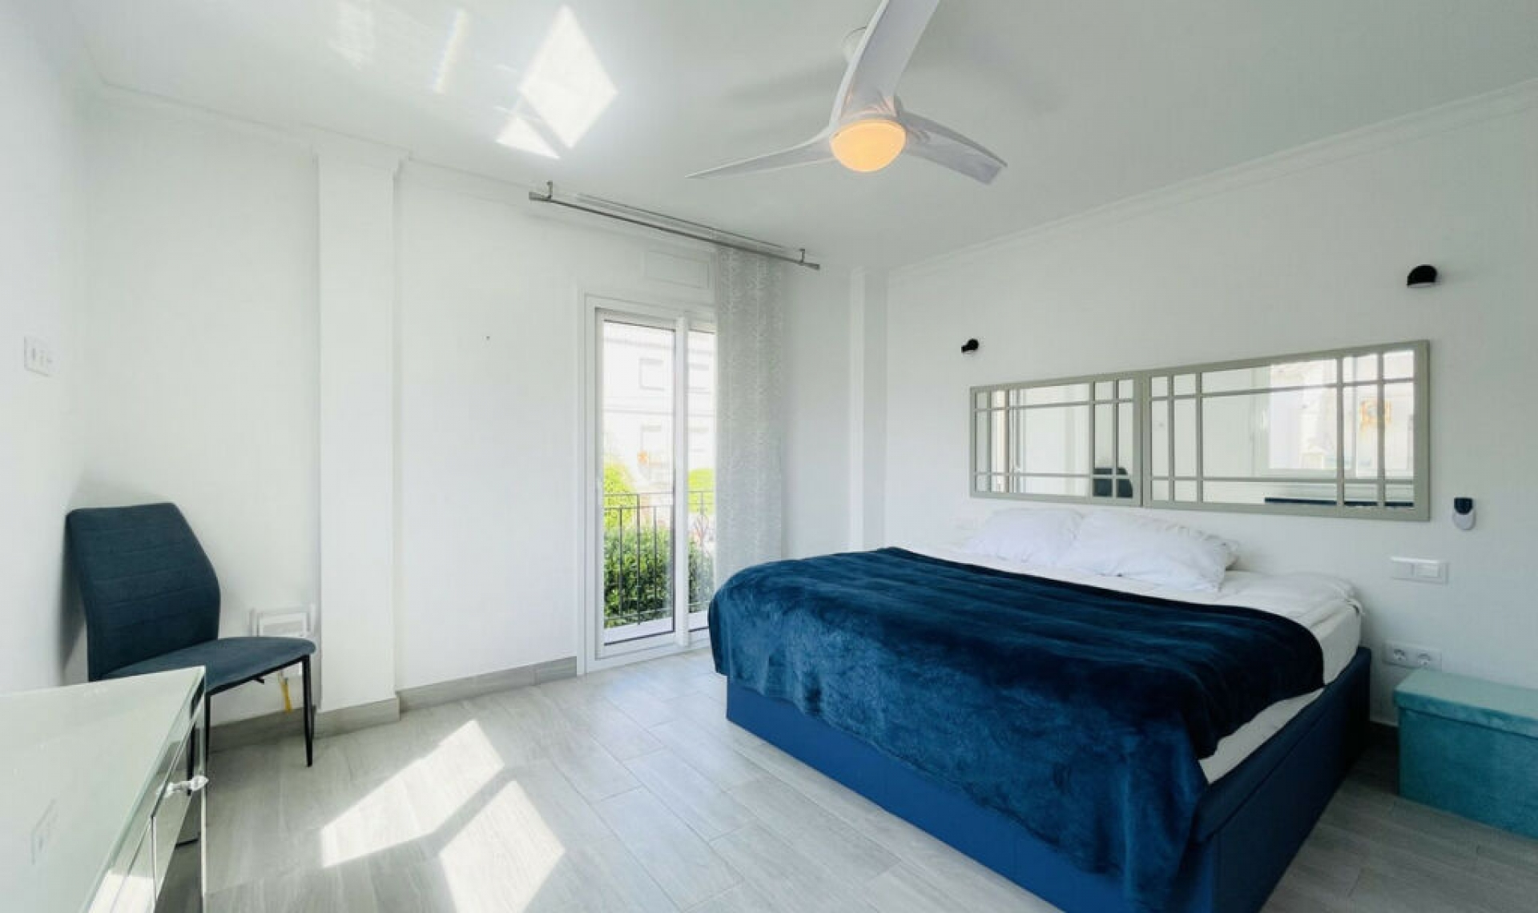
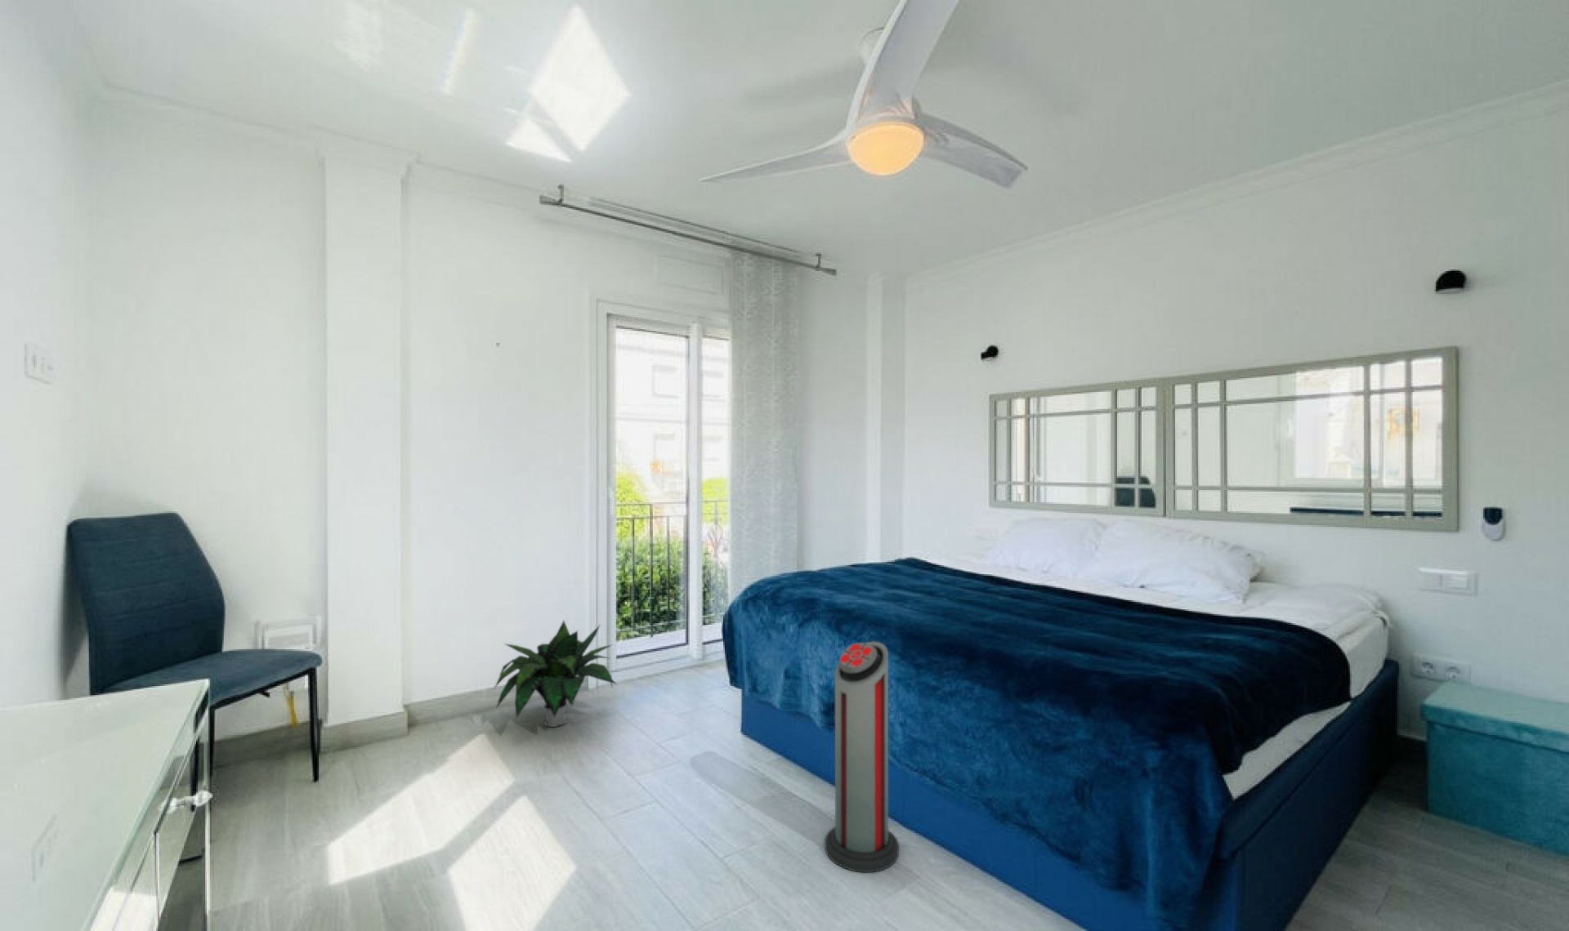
+ potted plant [492,620,618,728]
+ air purifier [824,641,899,873]
